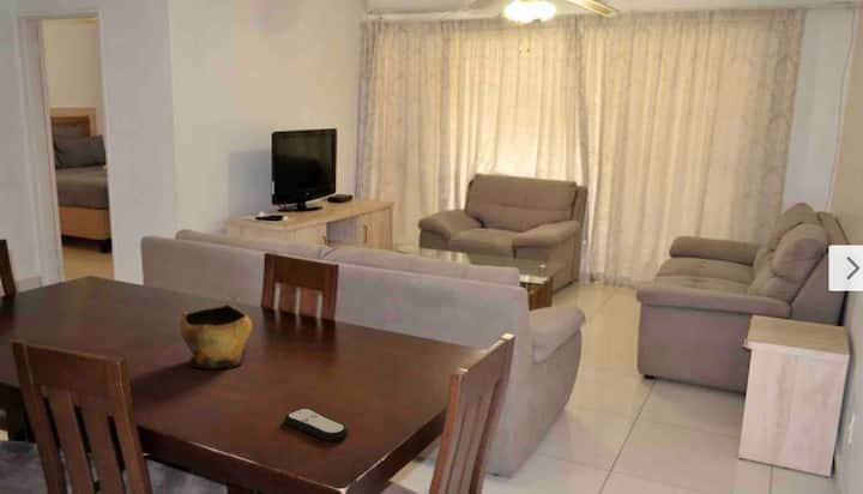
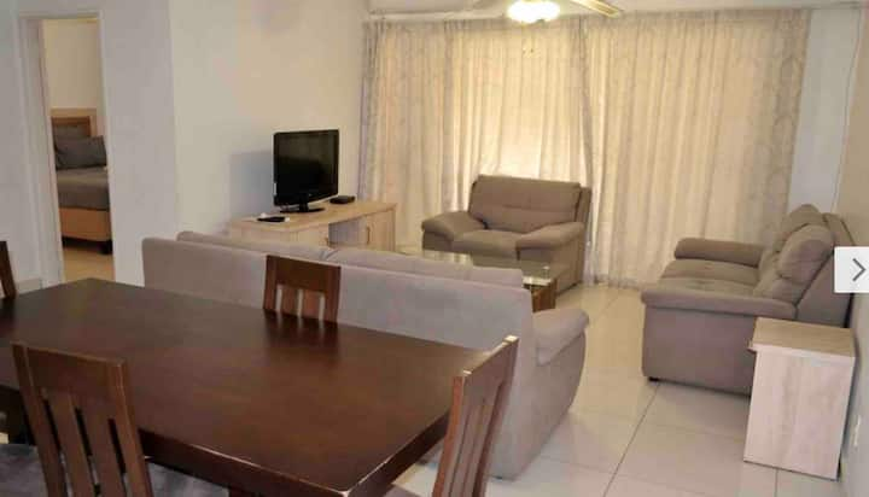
- decorative bowl [179,302,253,370]
- remote control [283,408,349,442]
